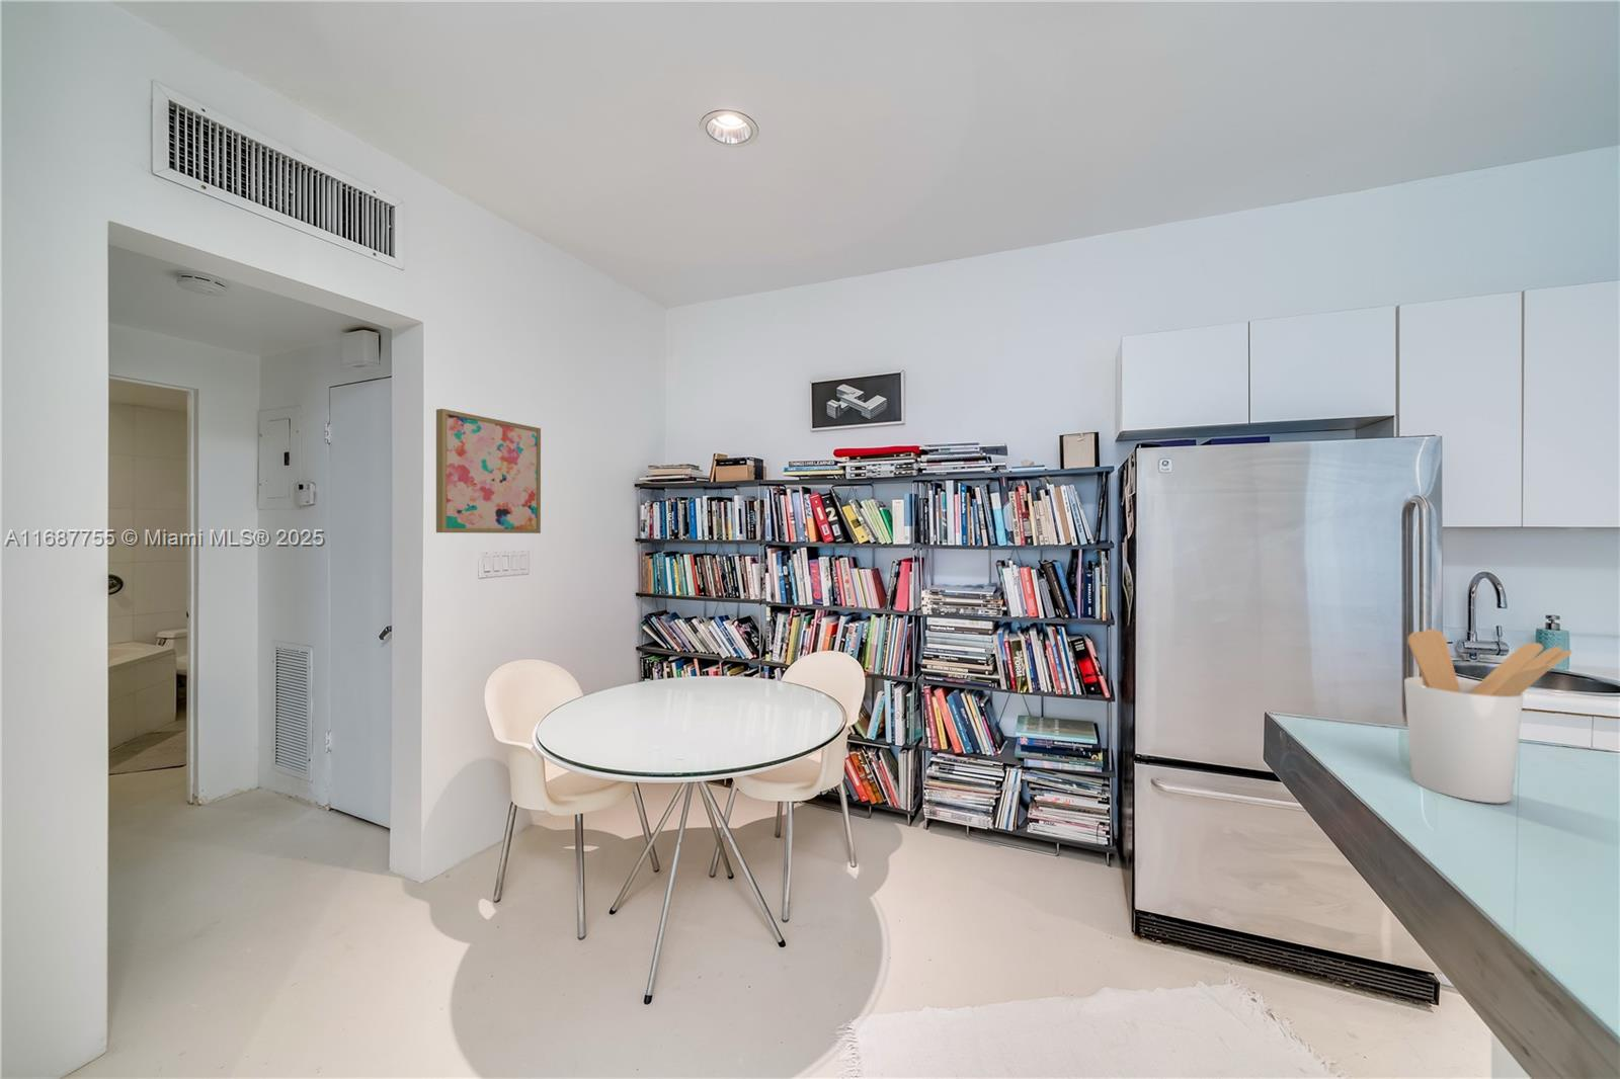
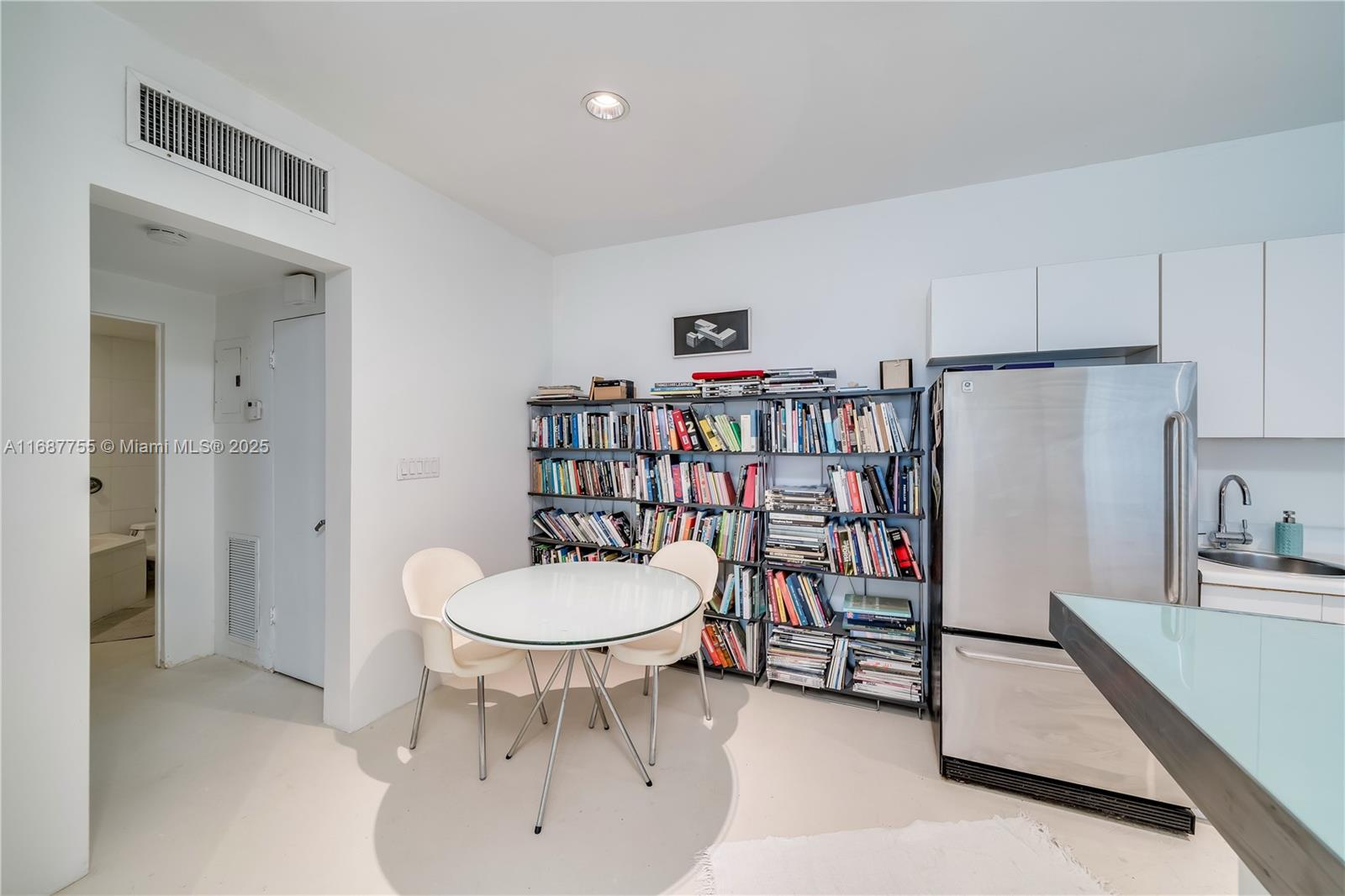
- utensil holder [1403,629,1573,804]
- wall art [435,408,542,535]
